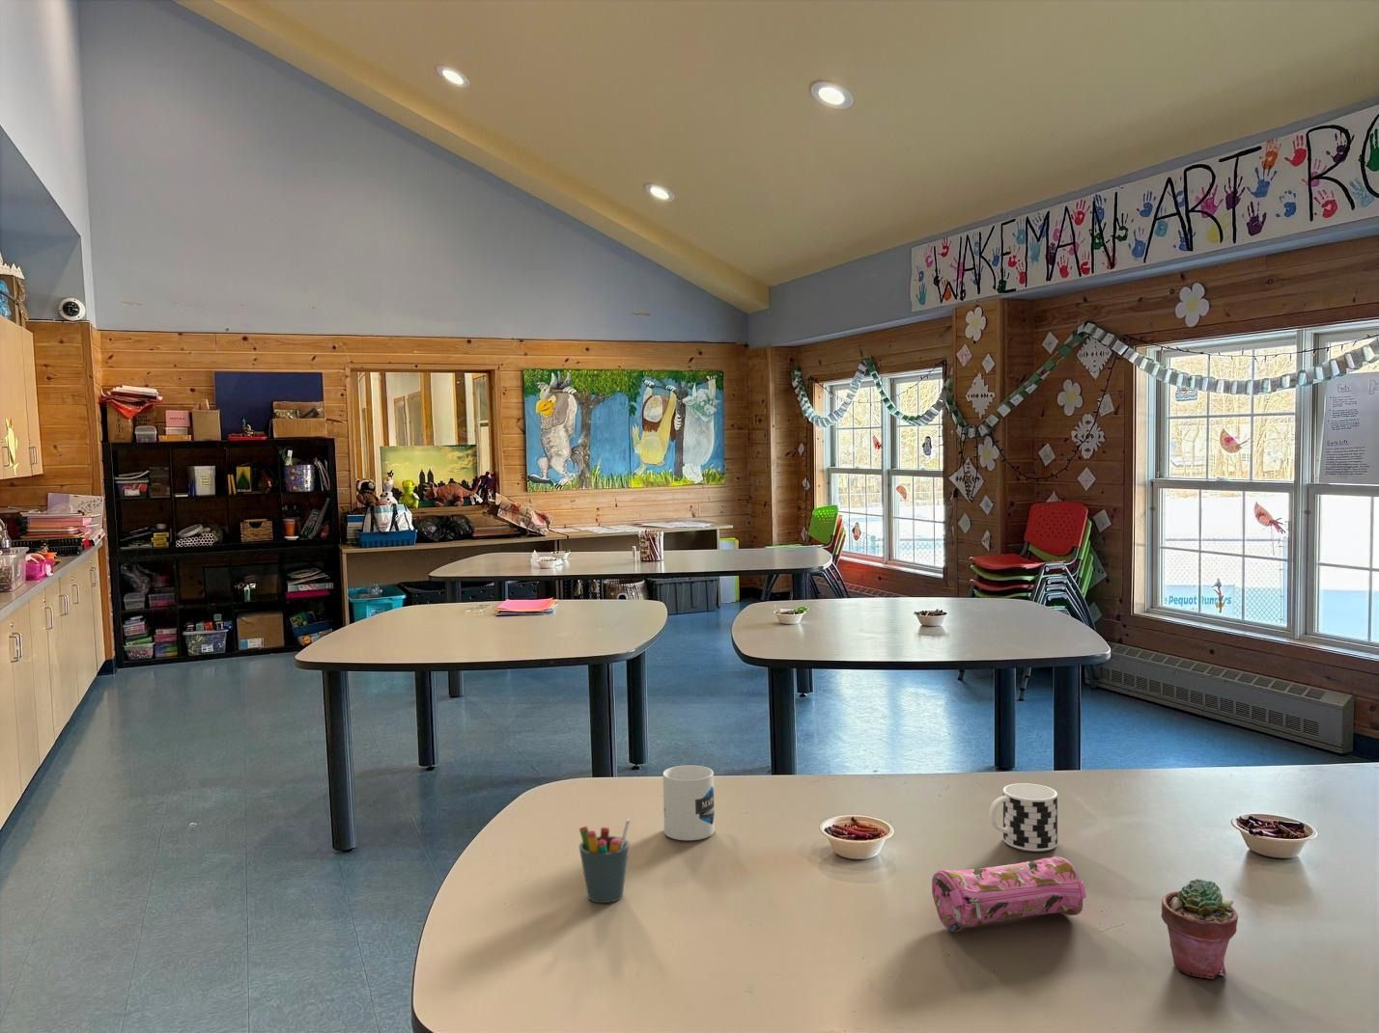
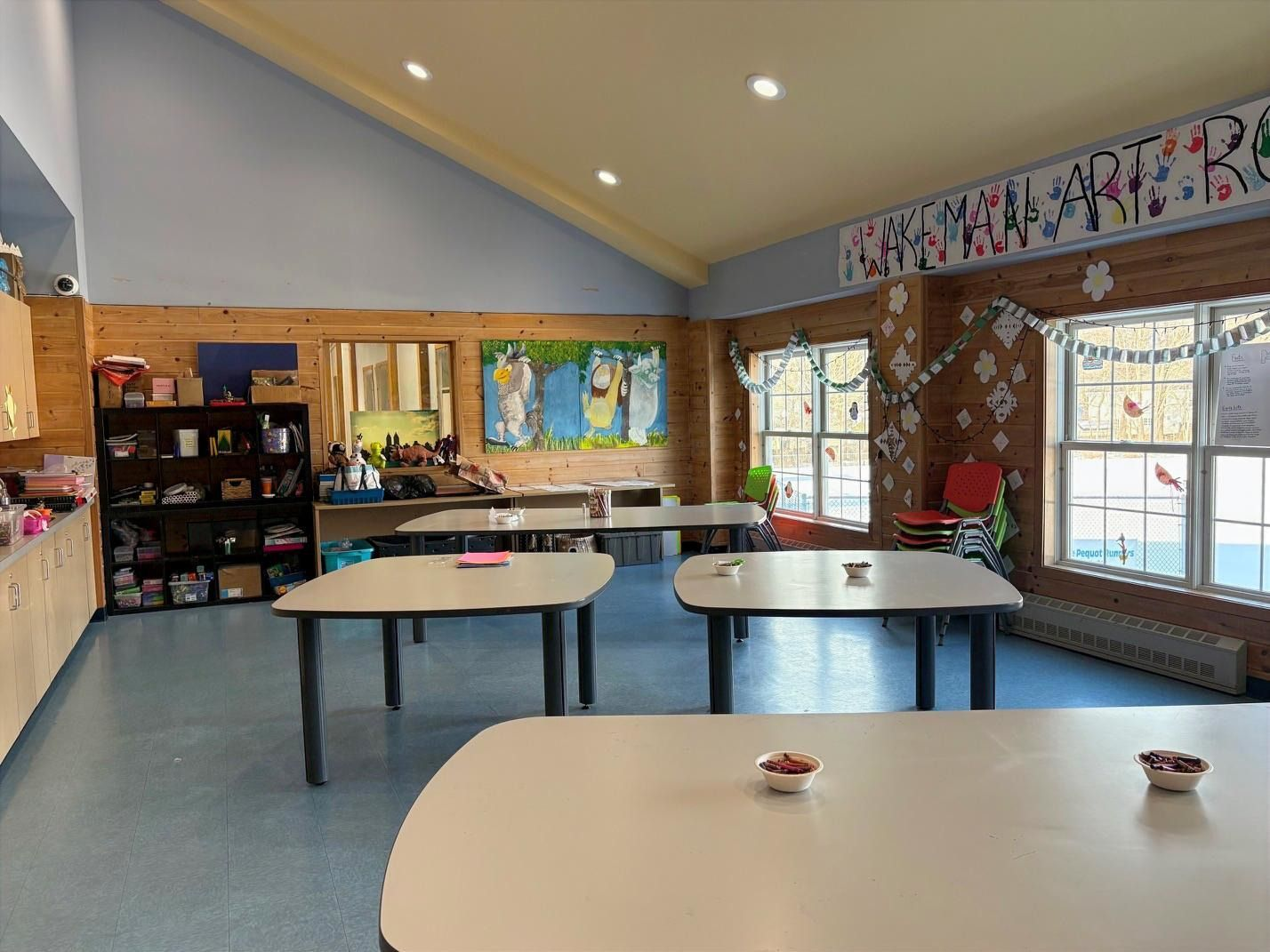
- pen holder [579,817,632,904]
- potted succulent [1160,878,1239,980]
- mug [662,764,716,841]
- cup [988,782,1059,852]
- pencil case [931,855,1087,933]
